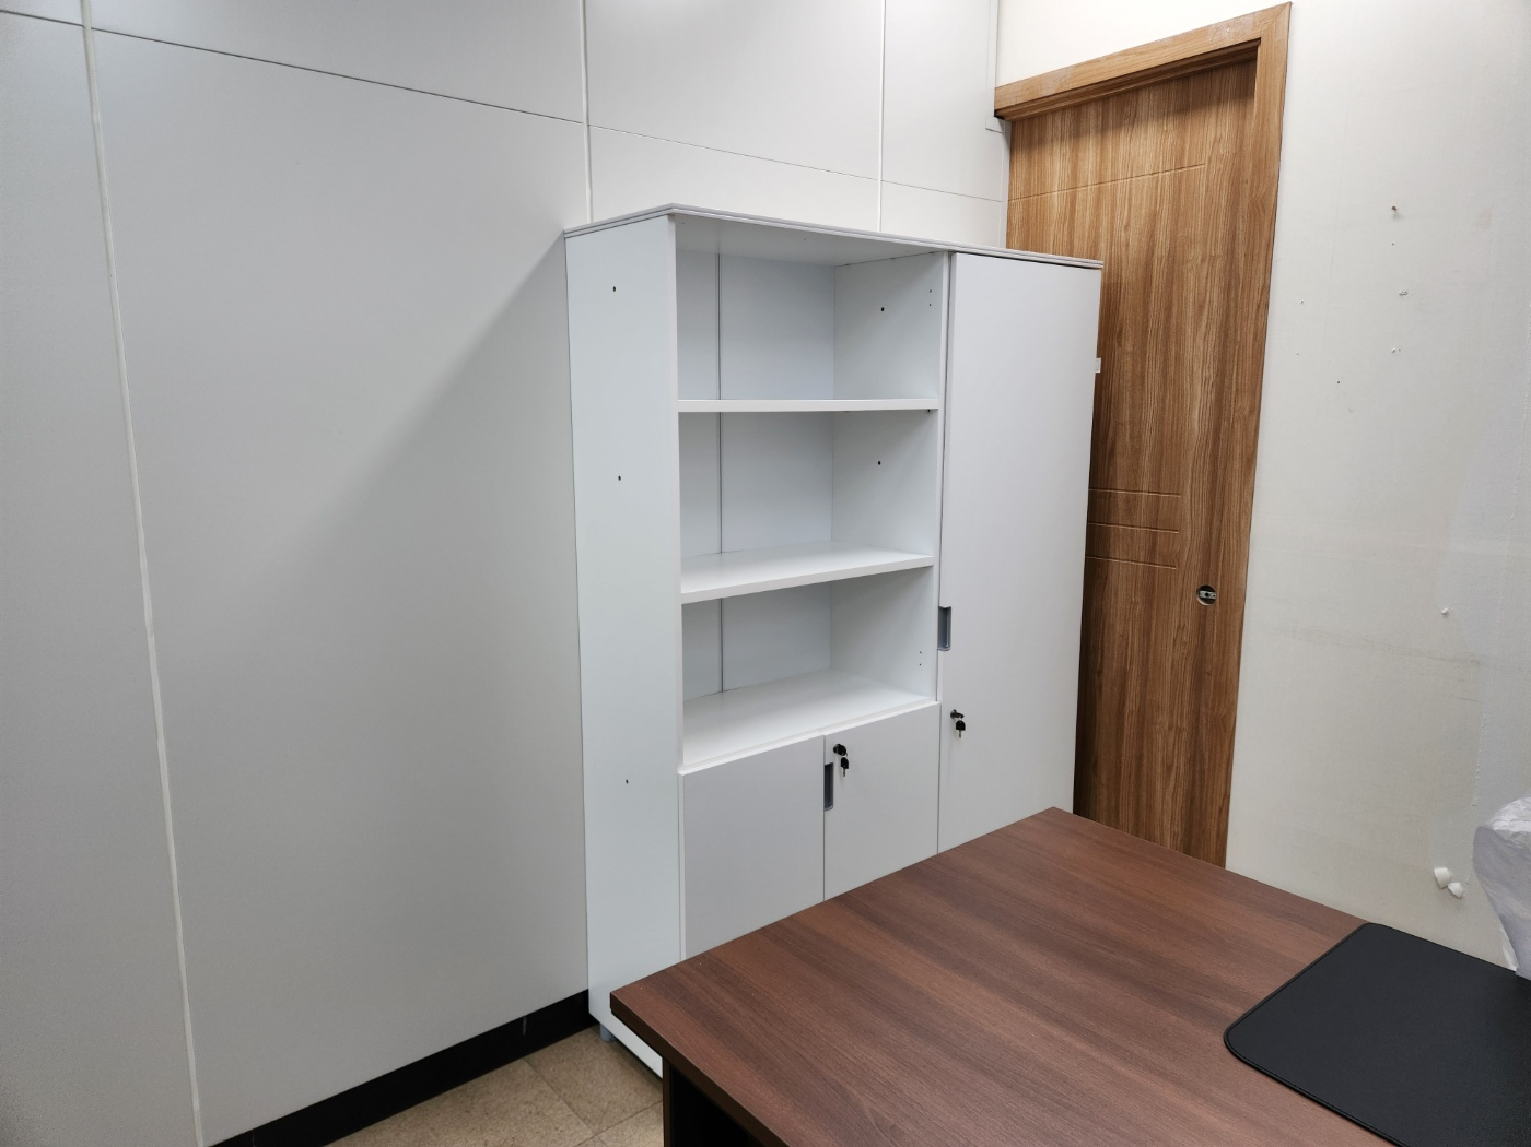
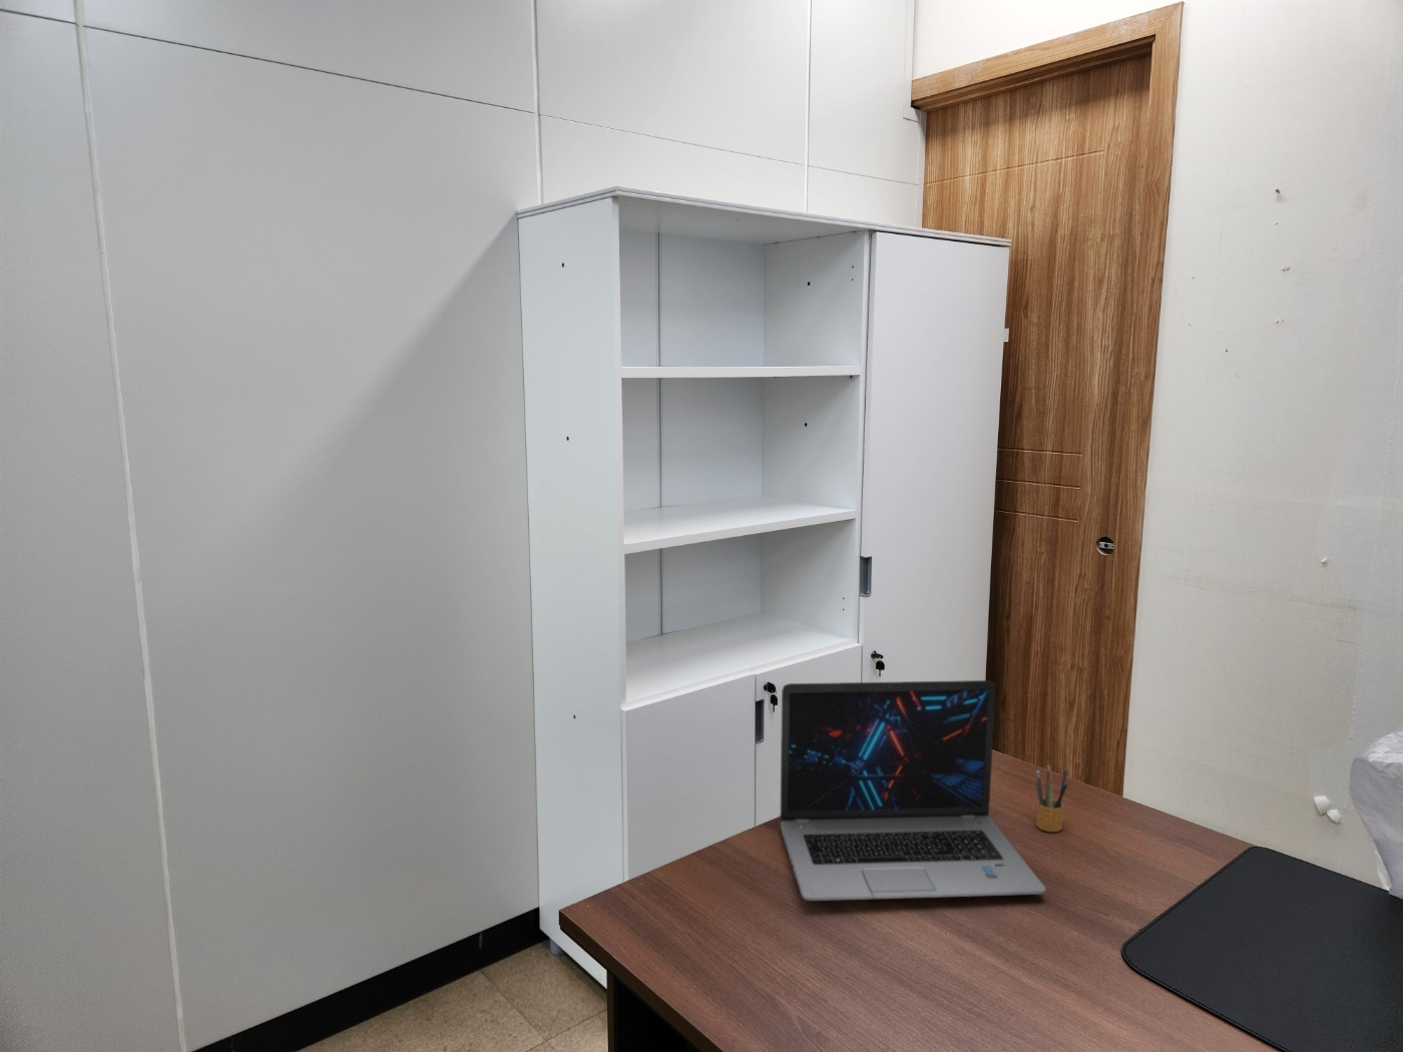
+ laptop [779,680,1046,902]
+ pencil box [1035,760,1068,832]
